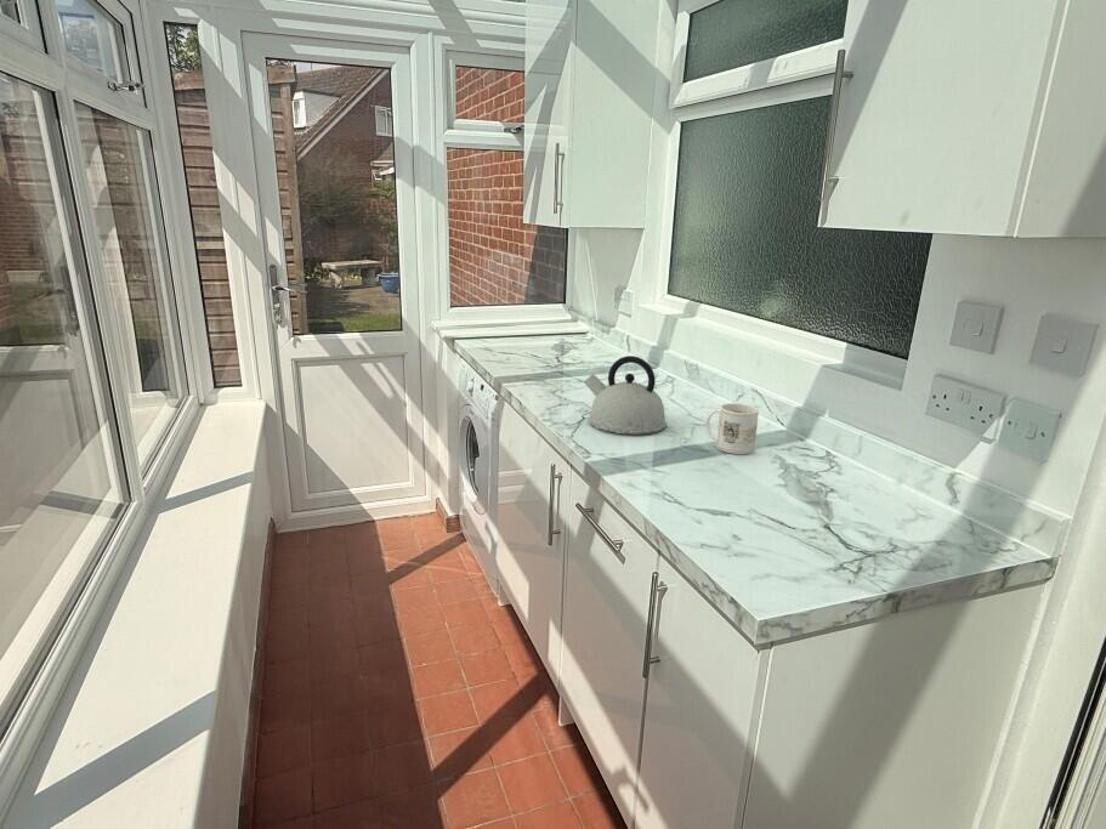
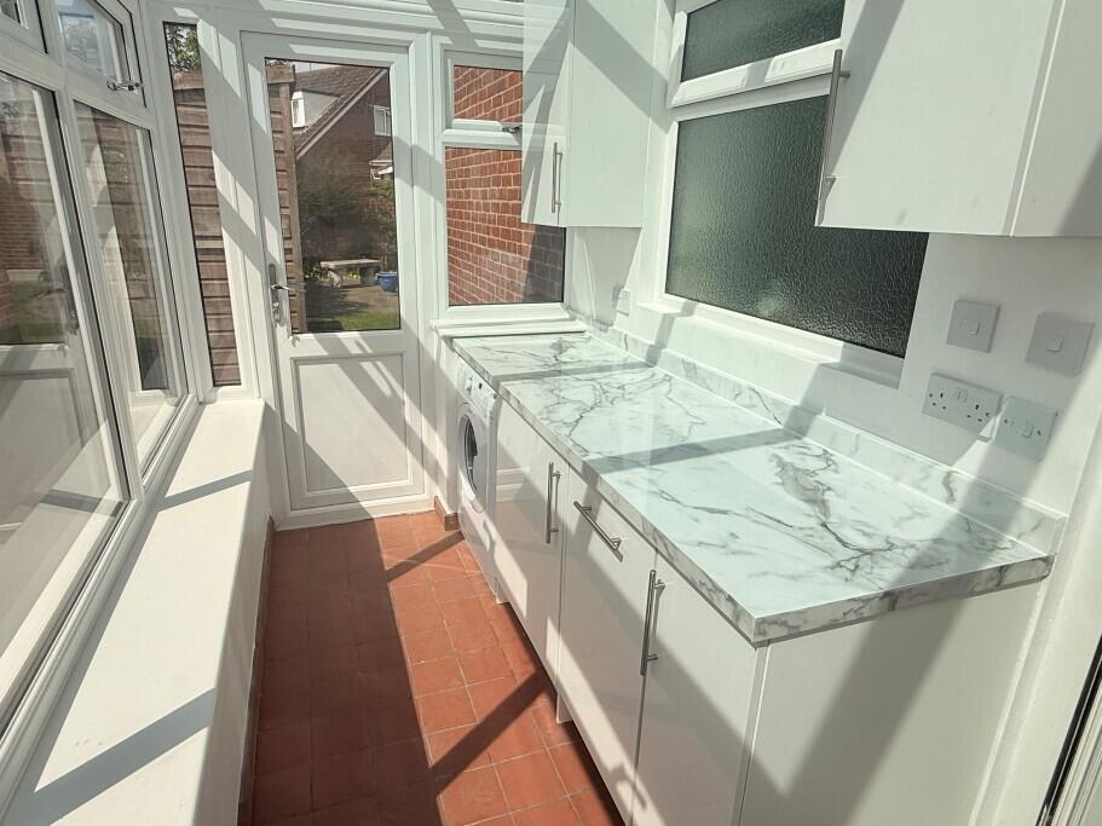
- kettle [583,354,668,436]
- mug [704,402,760,455]
